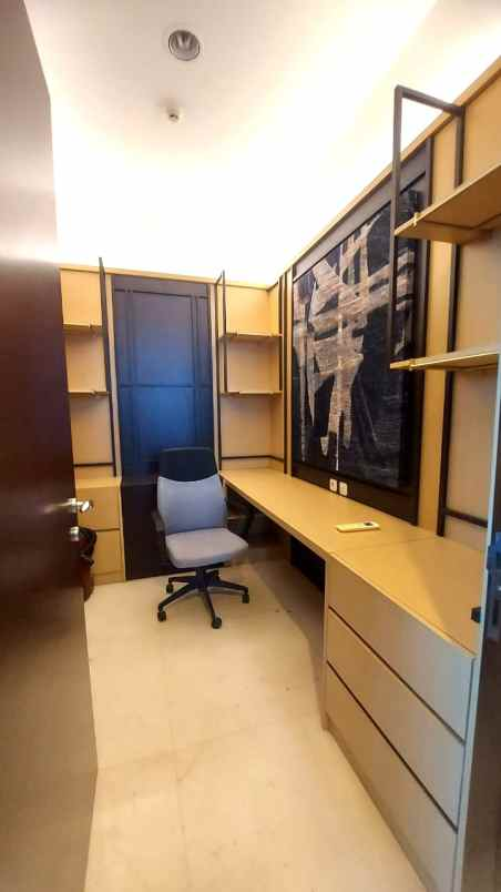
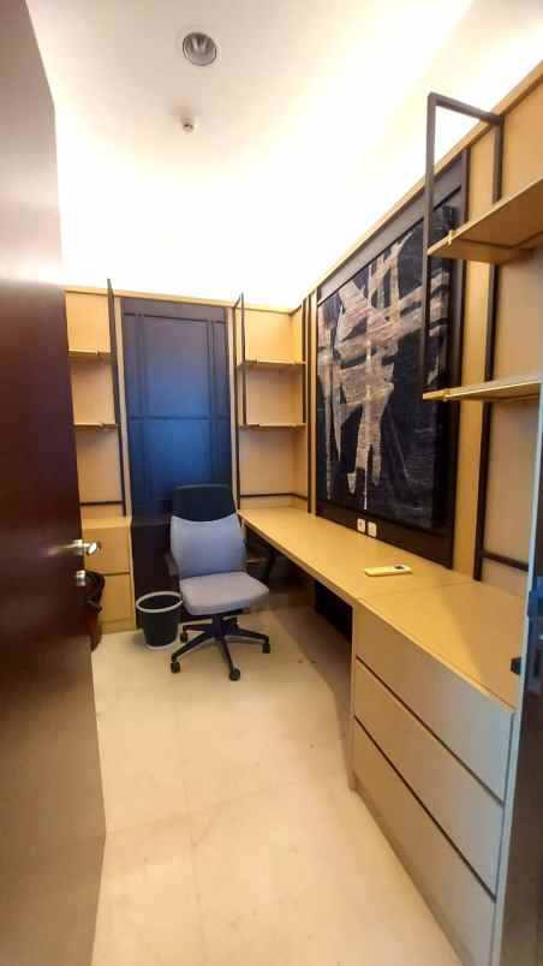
+ wastebasket [135,590,184,651]
